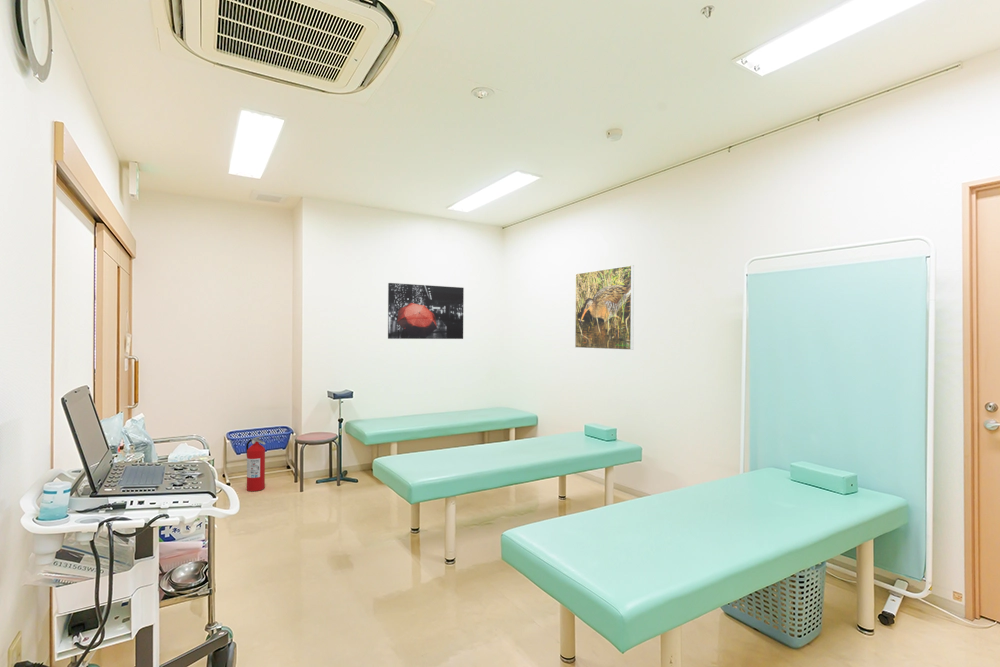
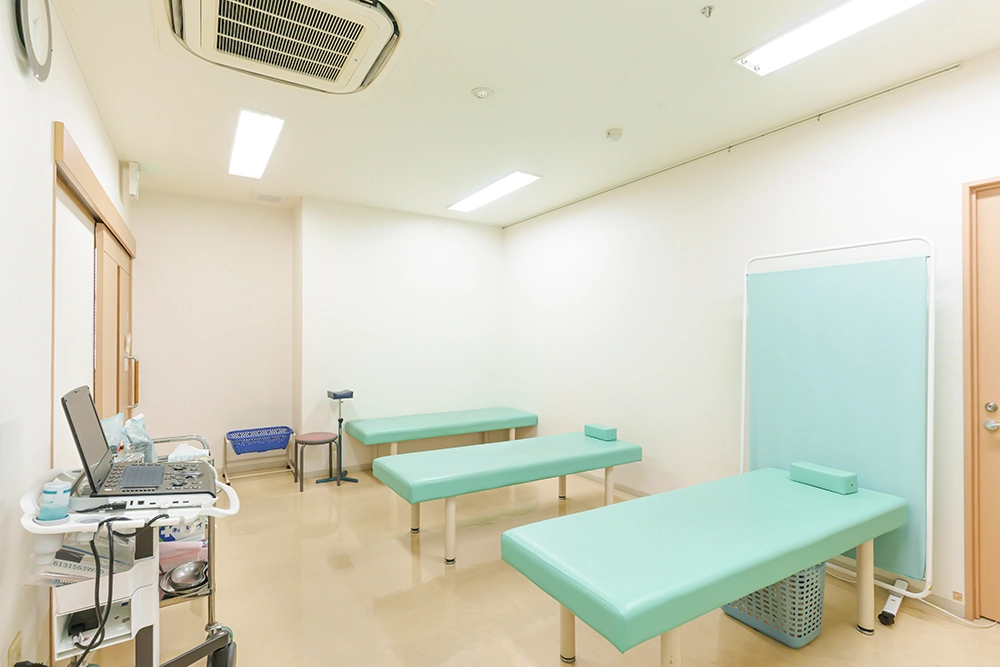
- fire extinguisher [245,435,267,492]
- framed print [574,264,635,351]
- wall art [387,282,465,340]
